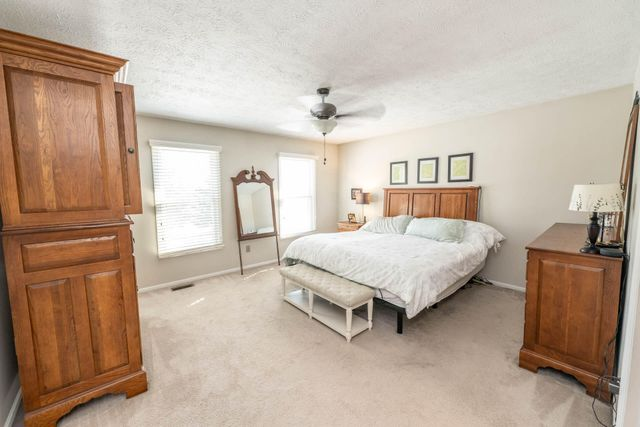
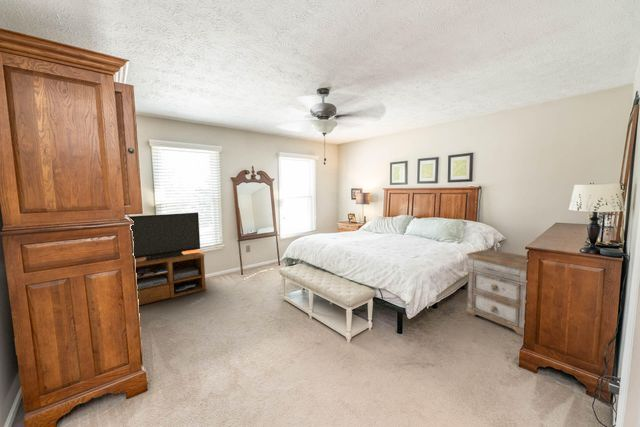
+ tv stand [128,211,207,306]
+ nightstand [465,248,528,337]
